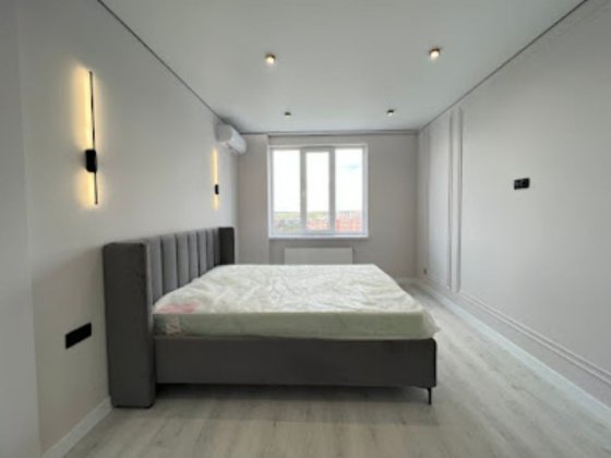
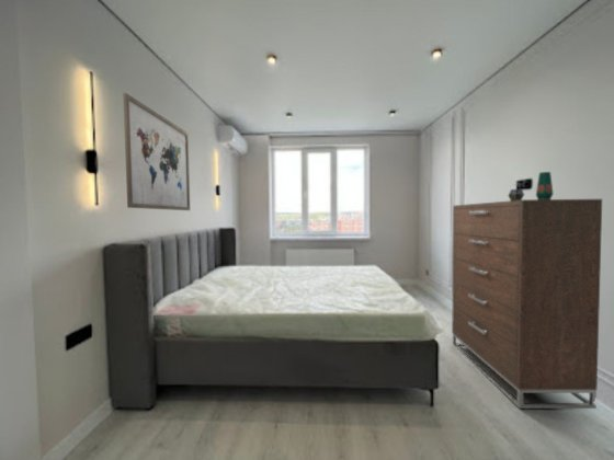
+ dresser [451,198,603,410]
+ vase [507,171,555,200]
+ wall art [122,92,191,211]
